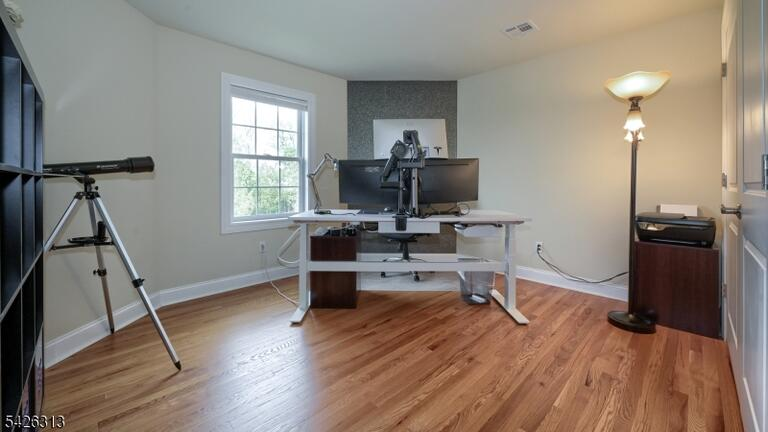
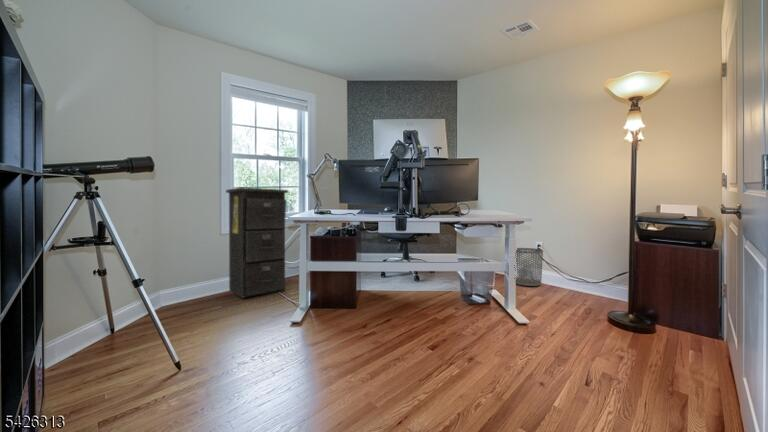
+ filing cabinet [225,186,289,299]
+ waste bin [515,247,544,287]
